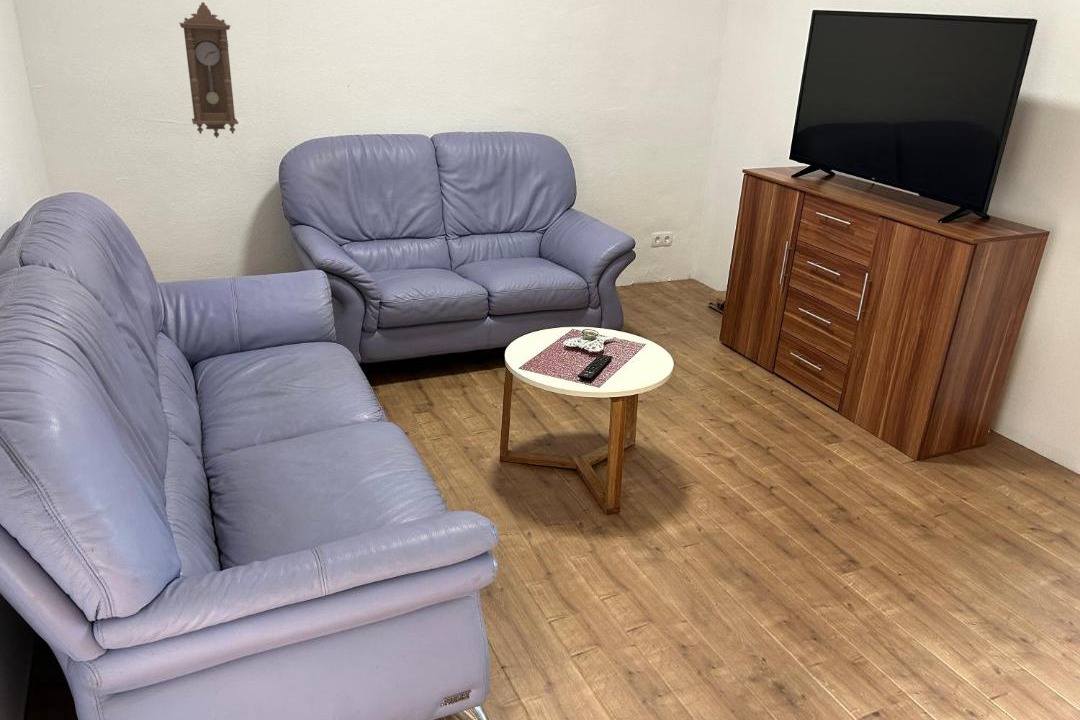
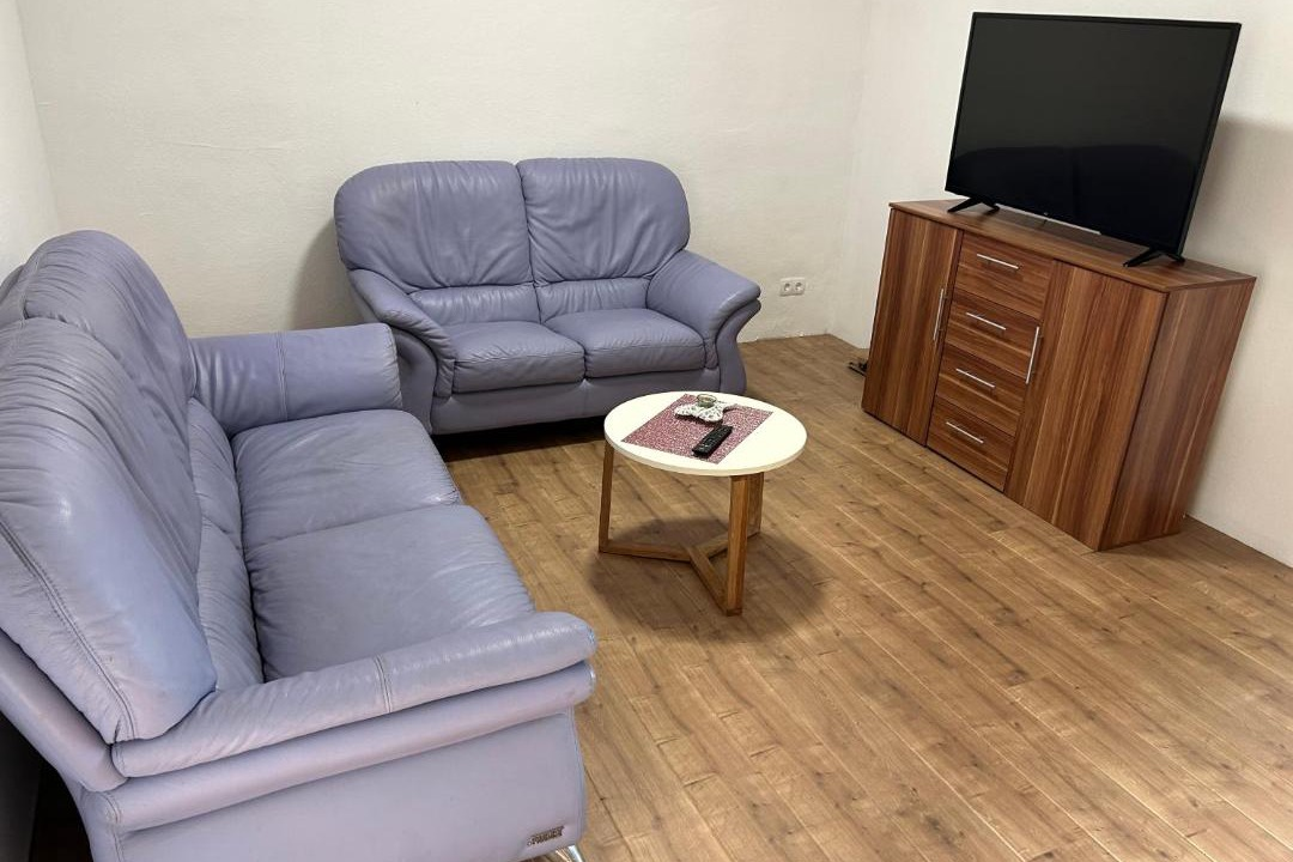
- pendulum clock [178,1,239,139]
